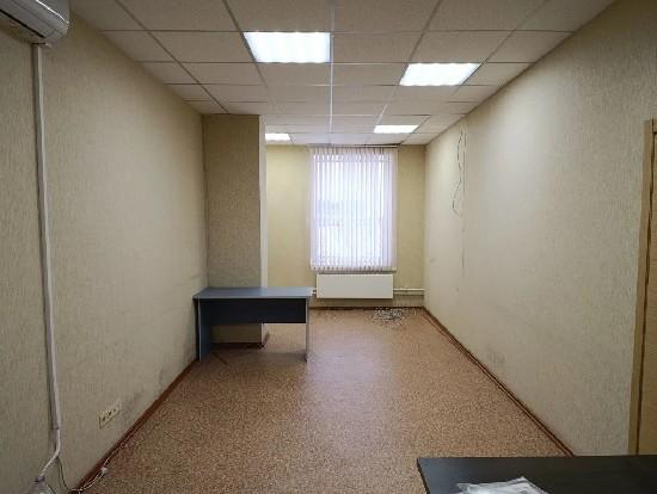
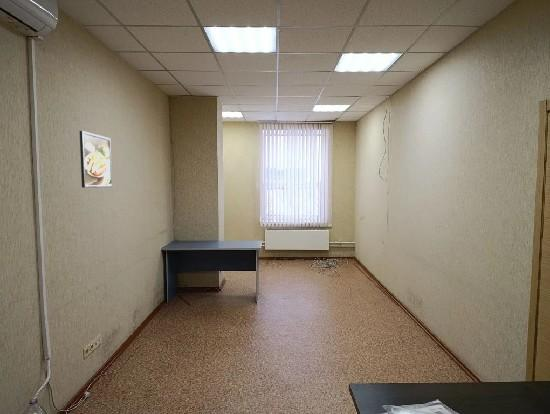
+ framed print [79,130,113,189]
